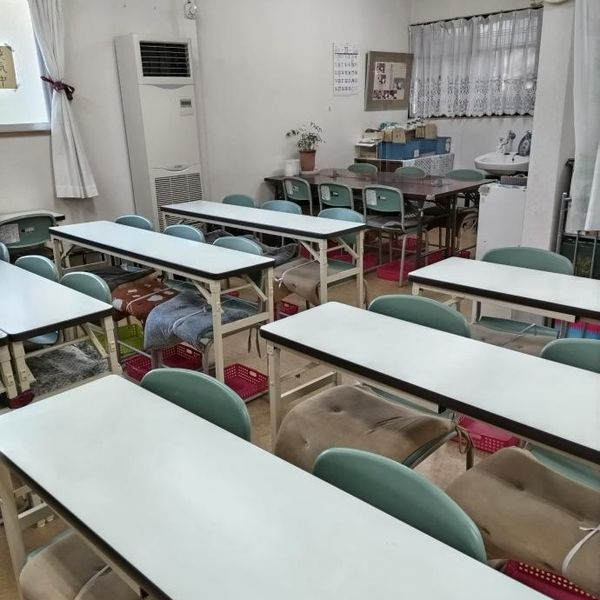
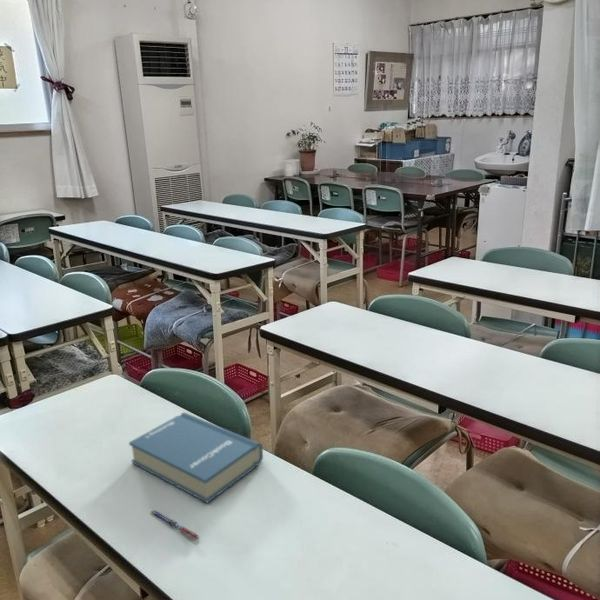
+ hardback book [128,411,264,504]
+ pen [150,509,201,541]
